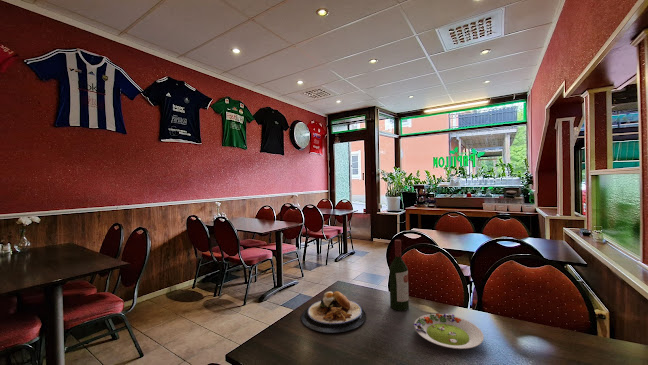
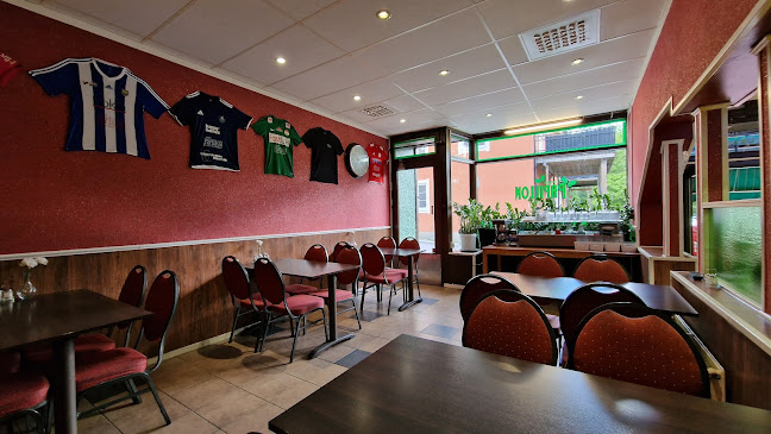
- salad plate [412,312,485,350]
- plate [300,290,367,334]
- wine bottle [388,239,410,312]
